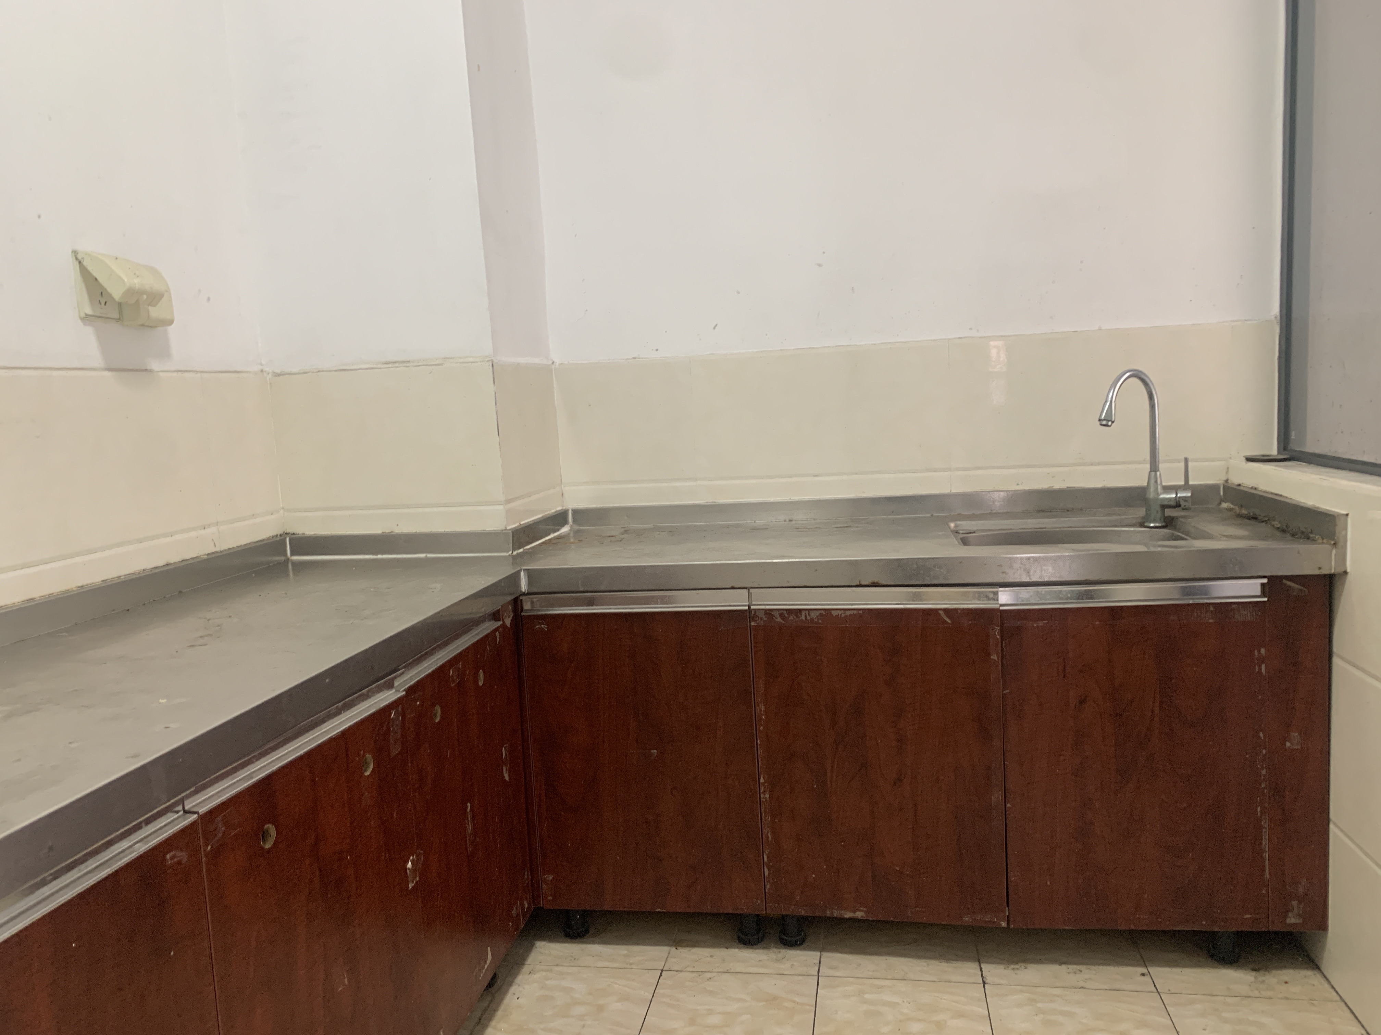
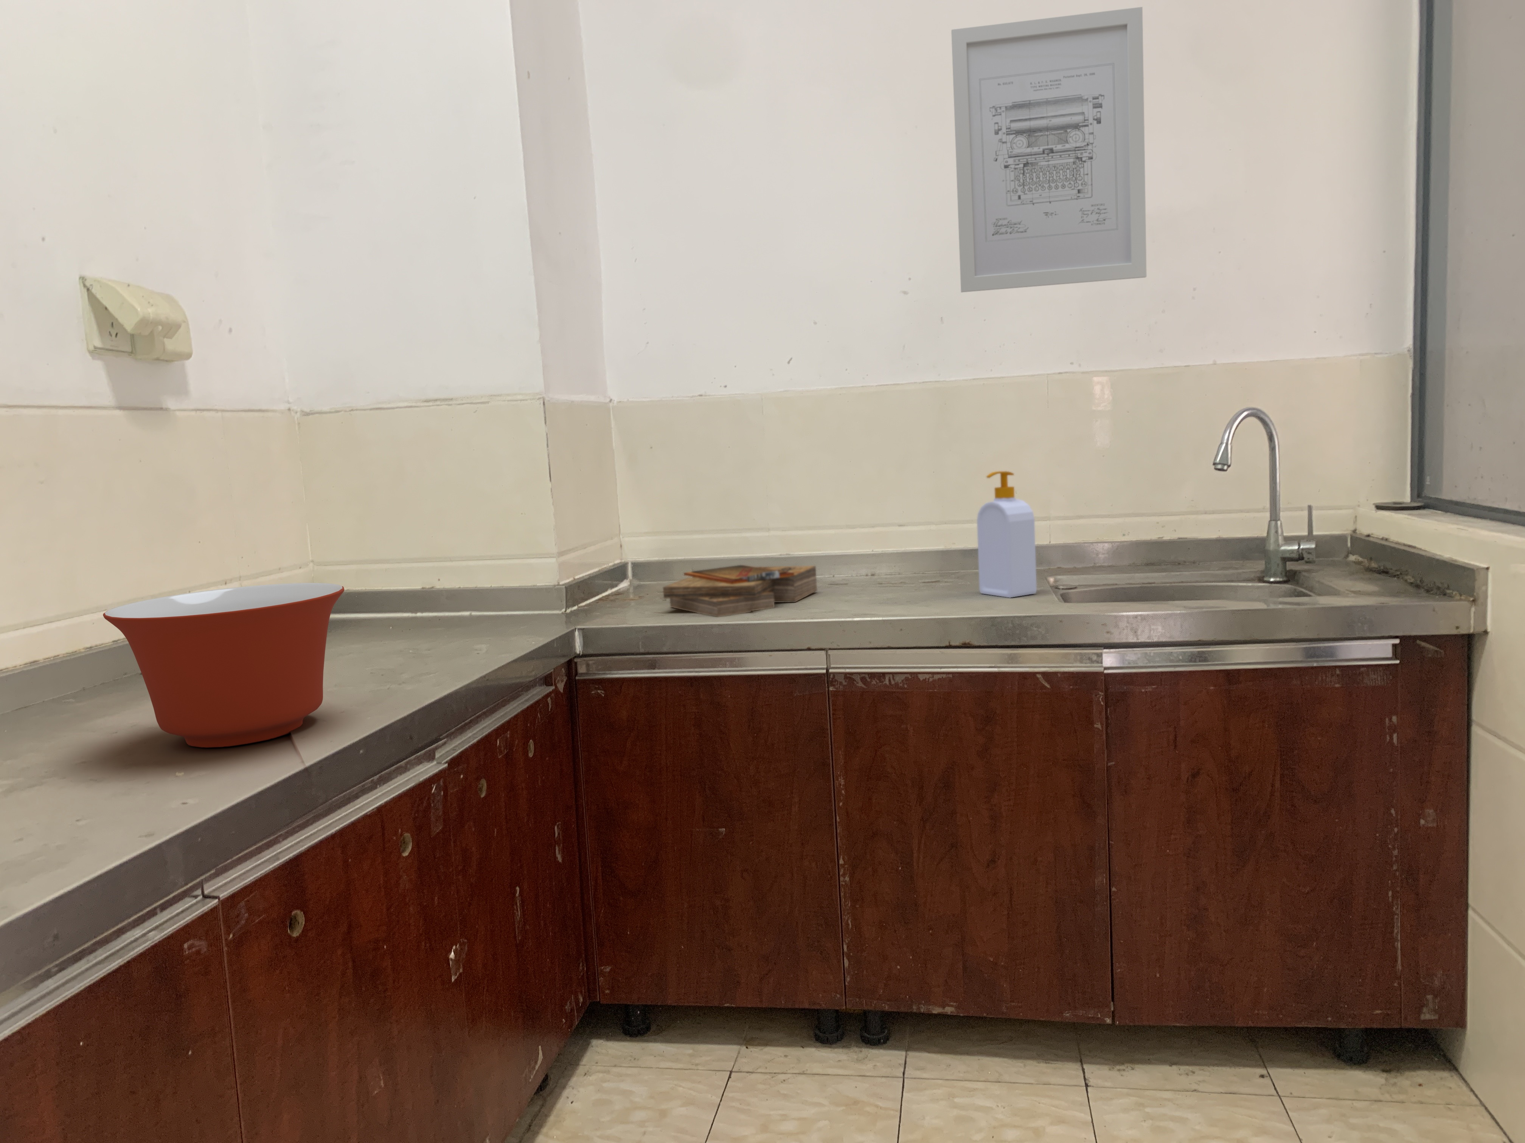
+ wall art [951,6,1147,293]
+ soap bottle [976,471,1037,598]
+ mixing bowl [102,582,345,748]
+ clipboard [663,564,818,617]
